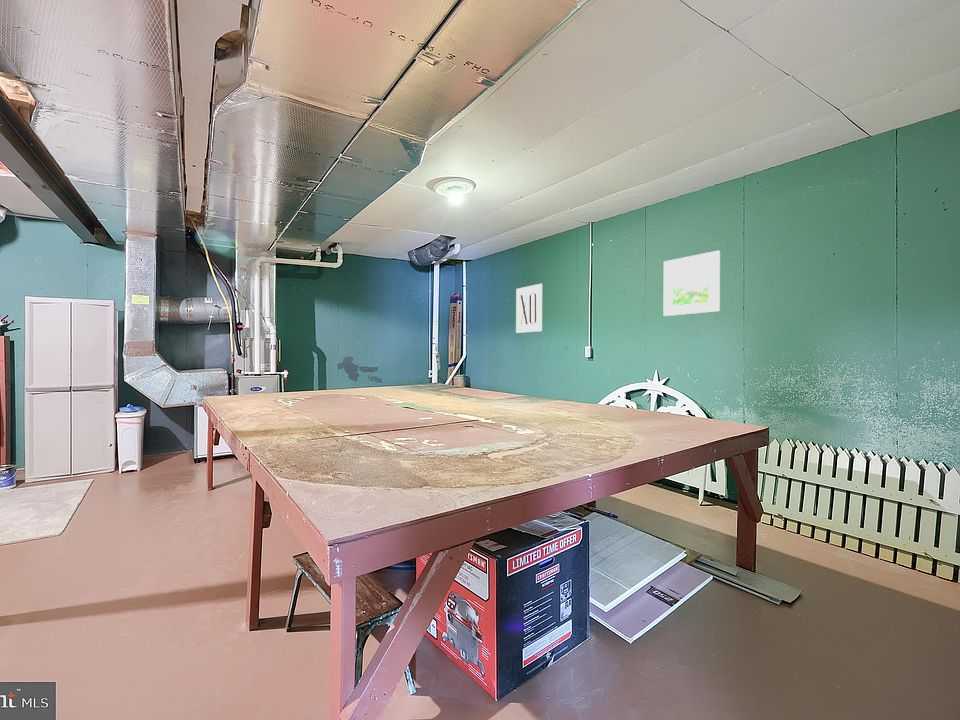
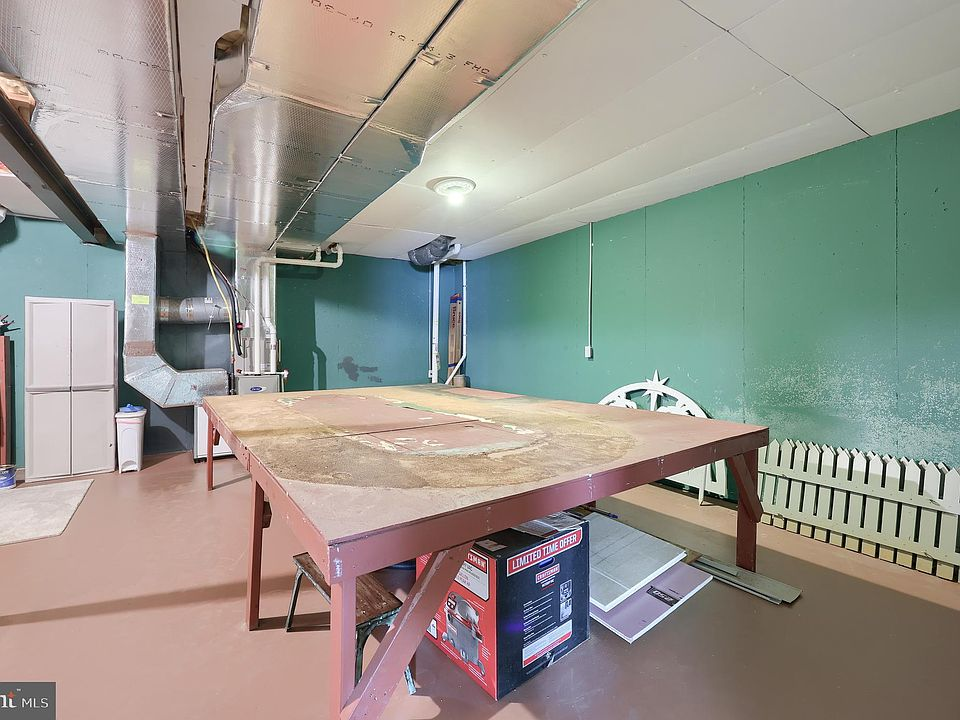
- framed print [663,250,721,317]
- wall art [515,283,543,334]
